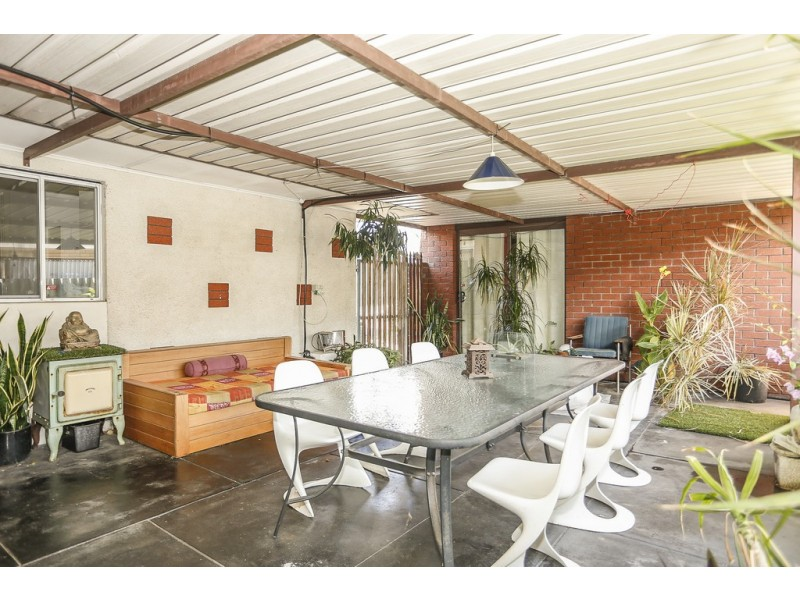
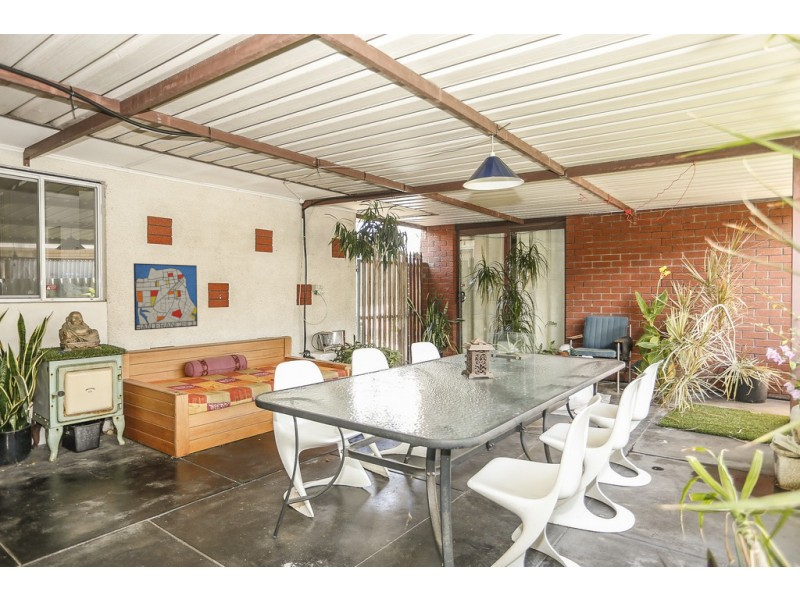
+ wall art [133,262,198,331]
